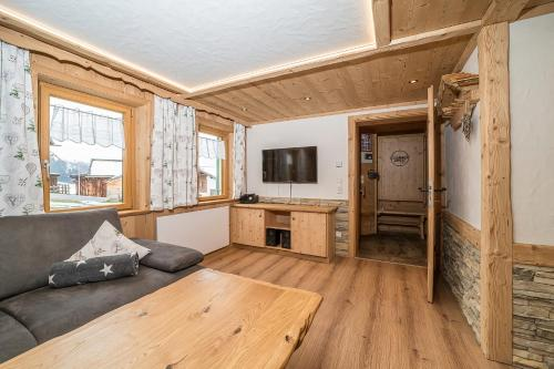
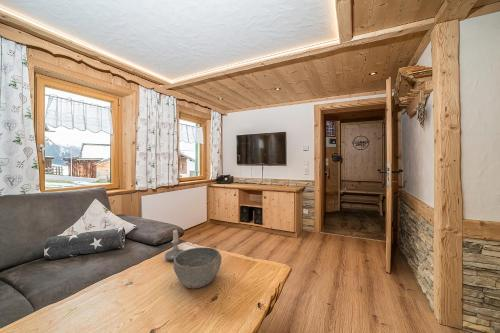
+ candle [164,229,185,261]
+ bowl [172,247,223,289]
